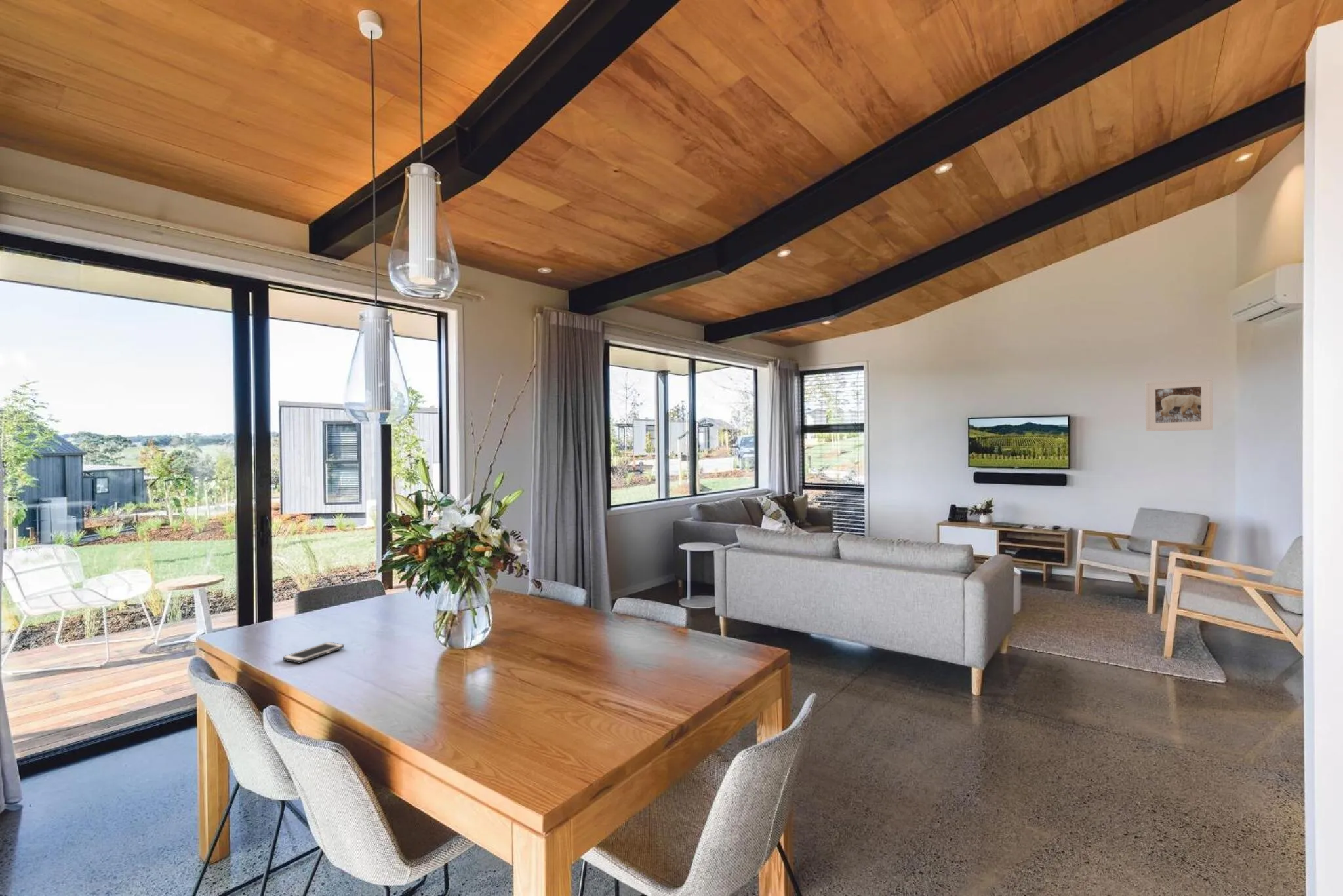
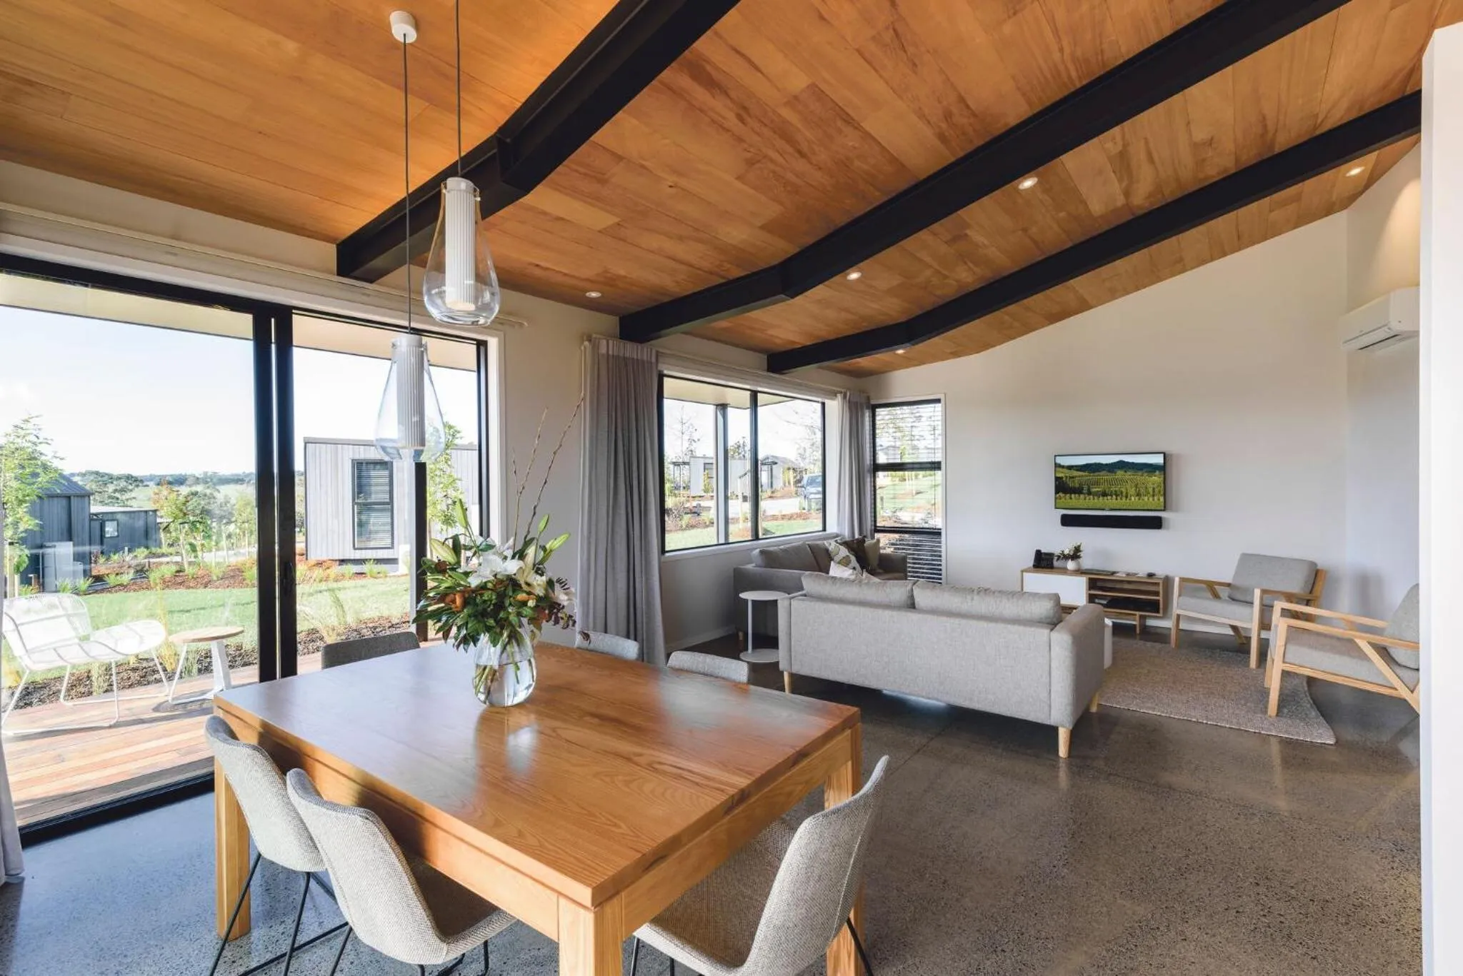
- cell phone [282,642,345,664]
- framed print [1144,377,1213,432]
